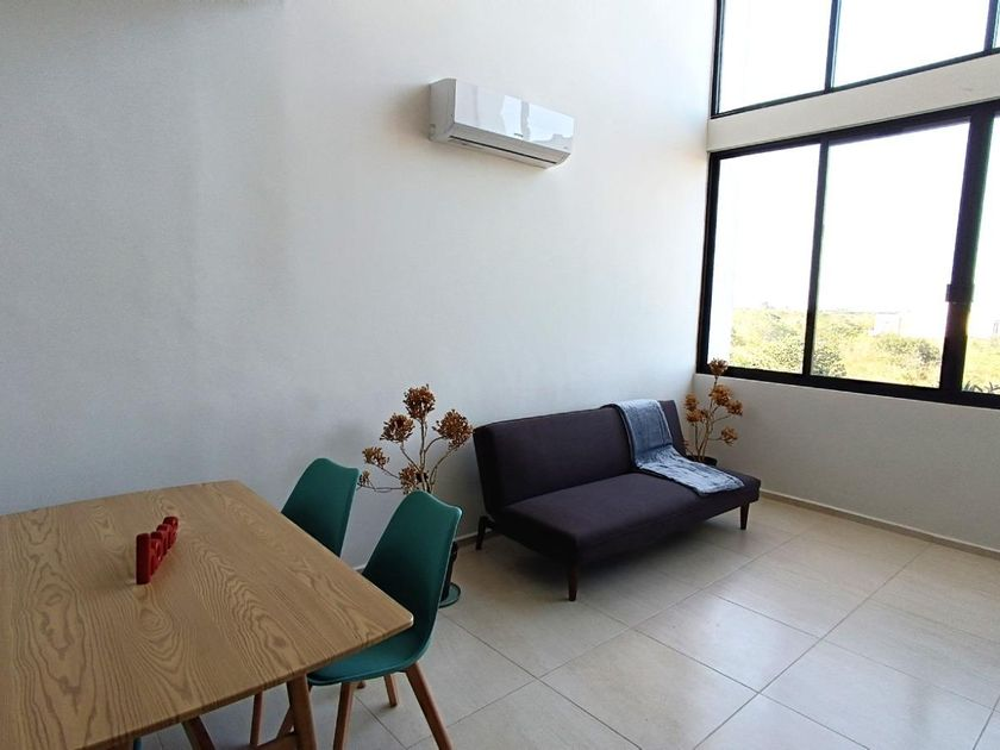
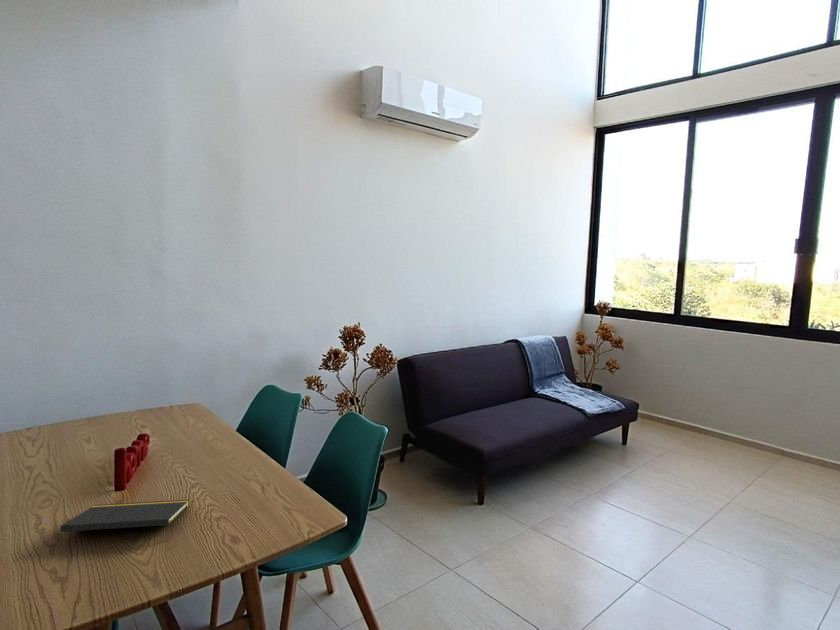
+ notepad [59,499,190,538]
